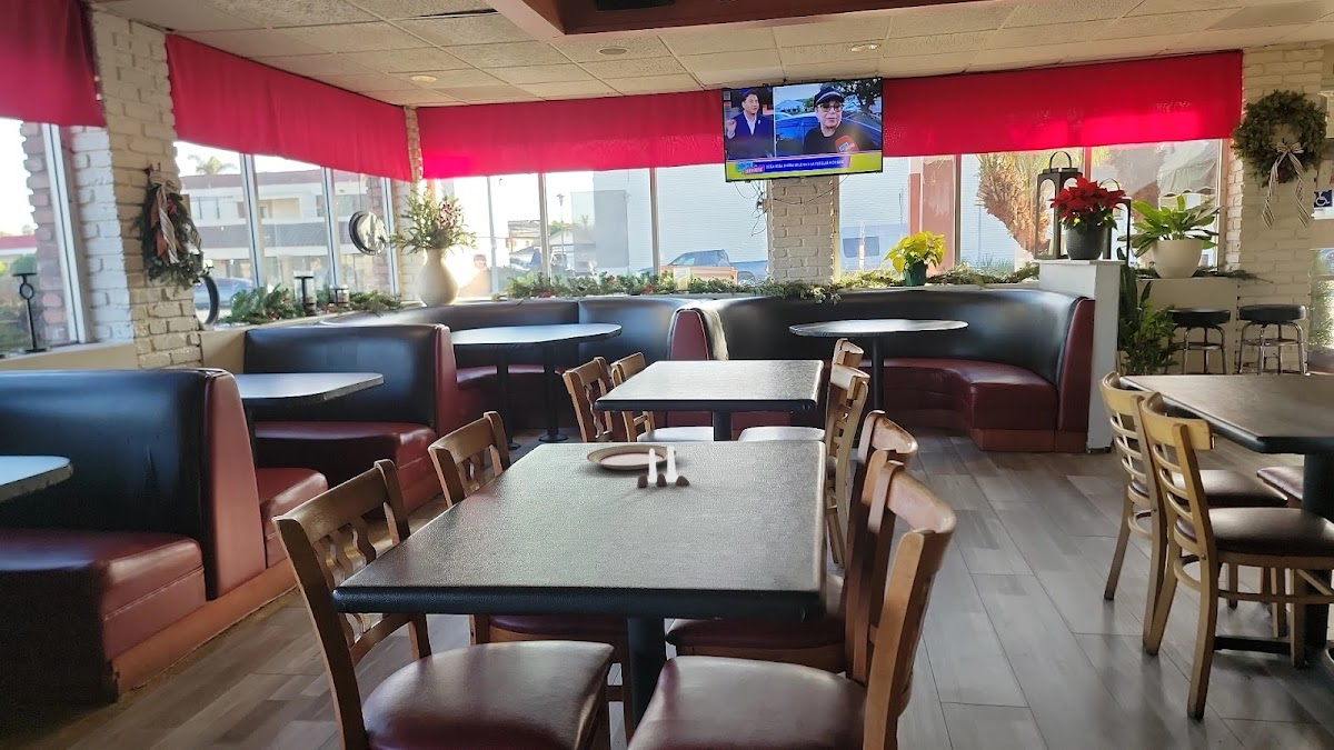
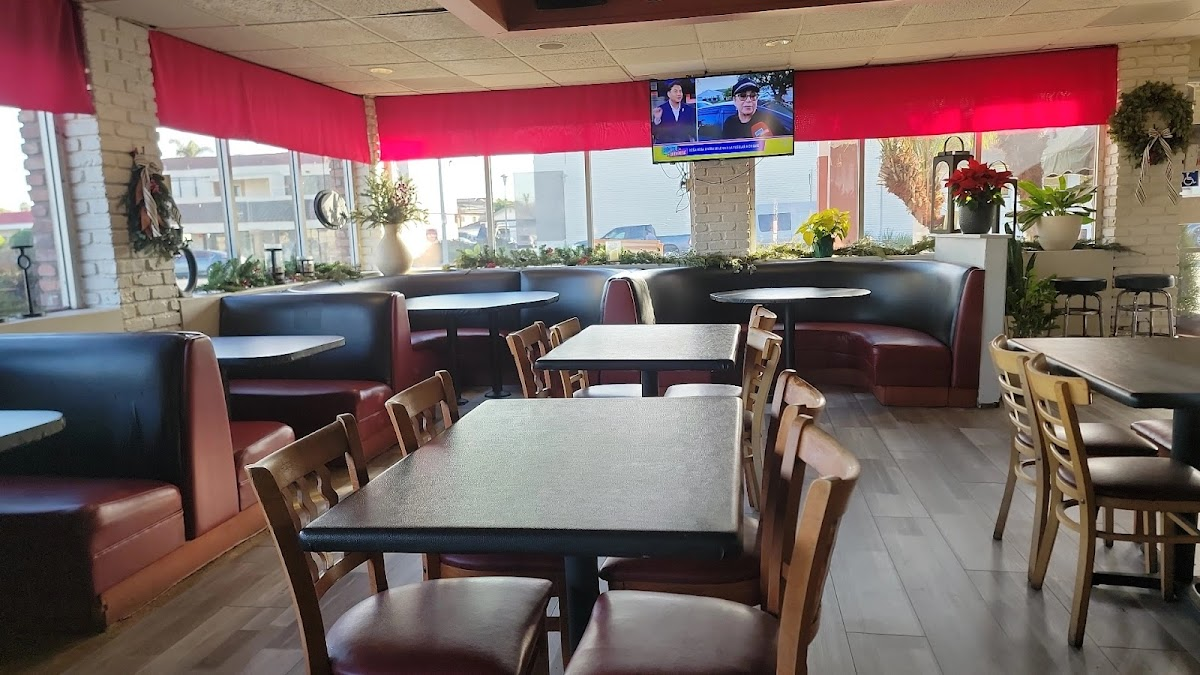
- salt and pepper shaker set [636,444,690,488]
- plate [586,443,678,471]
